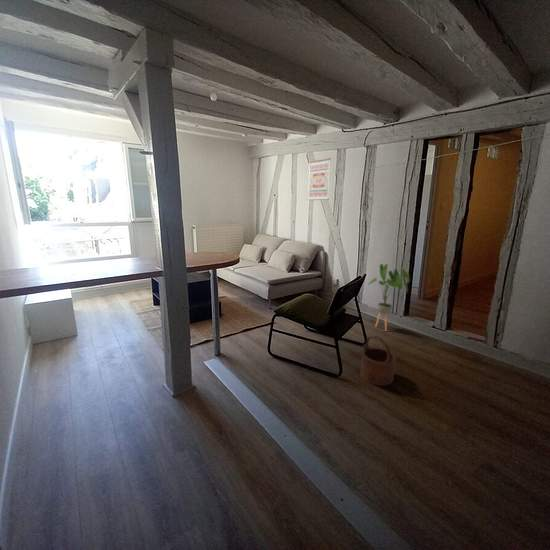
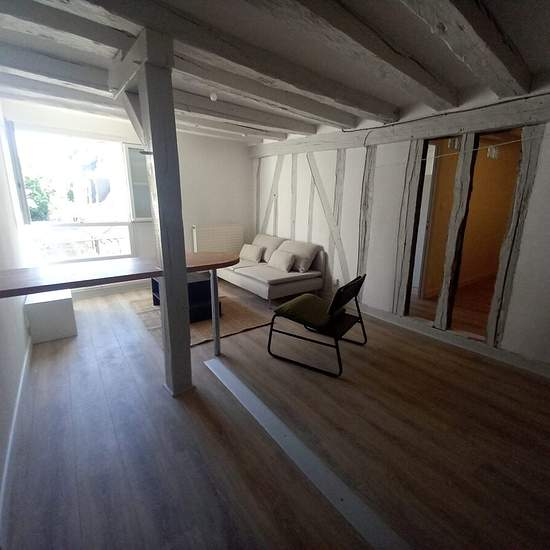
- wooden bucket [359,335,397,387]
- wall art [307,157,332,201]
- house plant [366,263,410,332]
